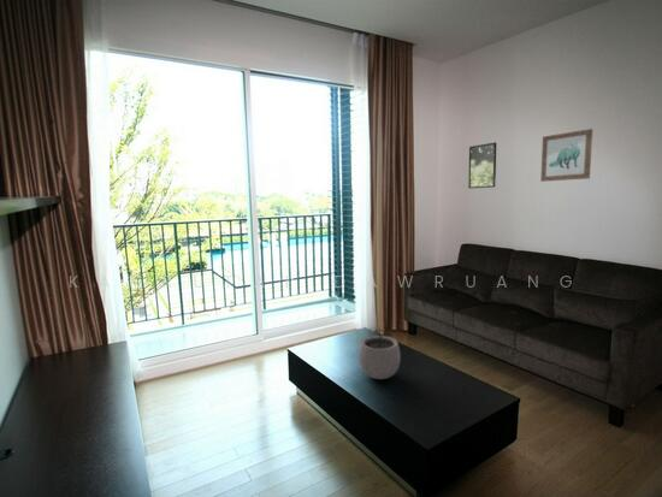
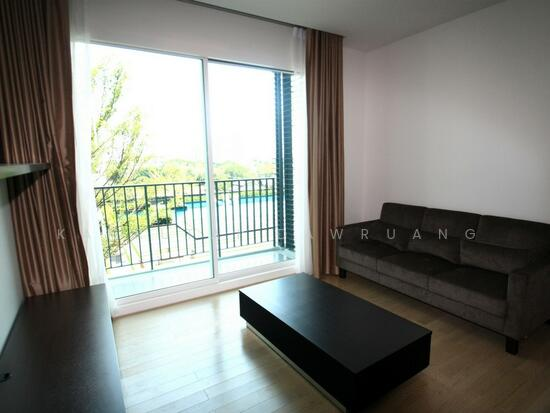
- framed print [467,141,497,190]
- wall art [539,128,593,183]
- plant pot [357,327,402,380]
